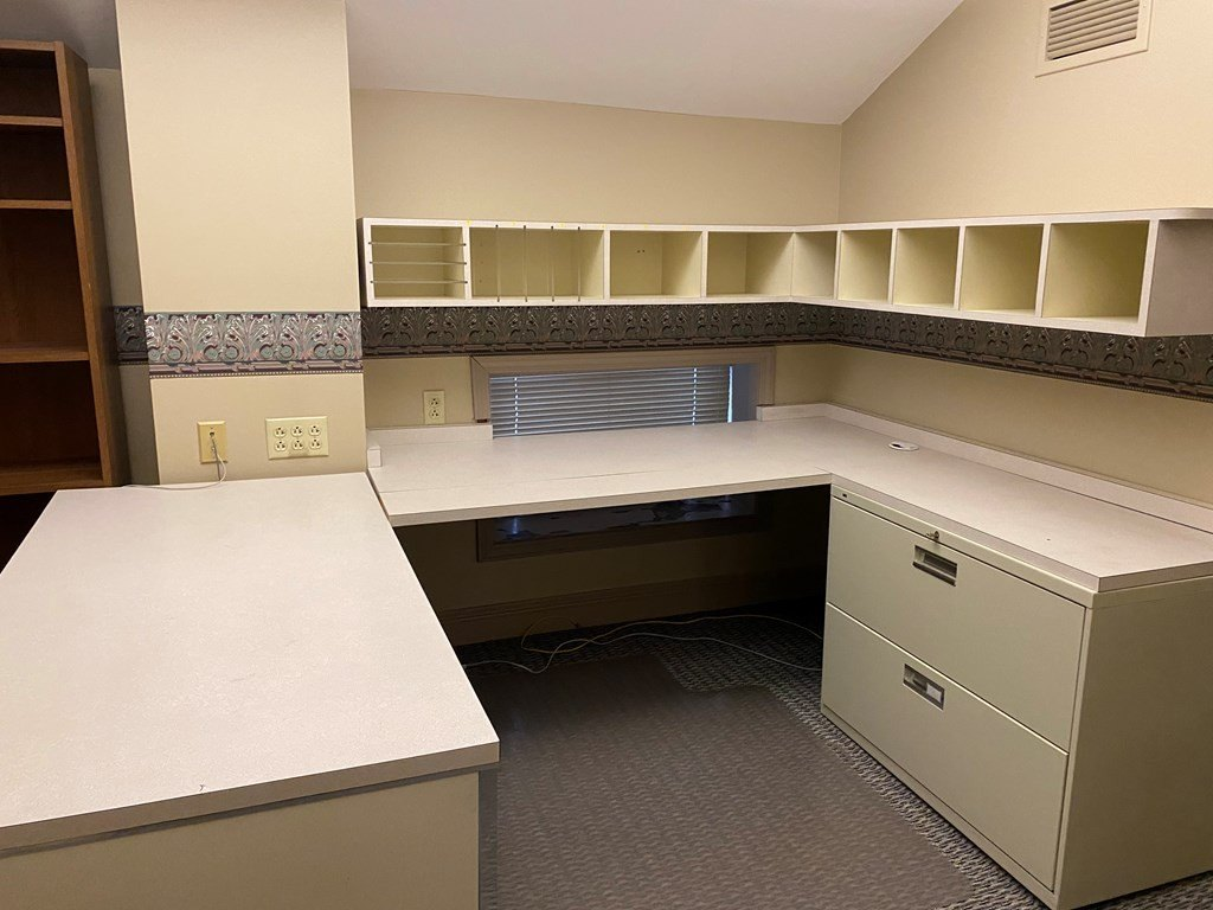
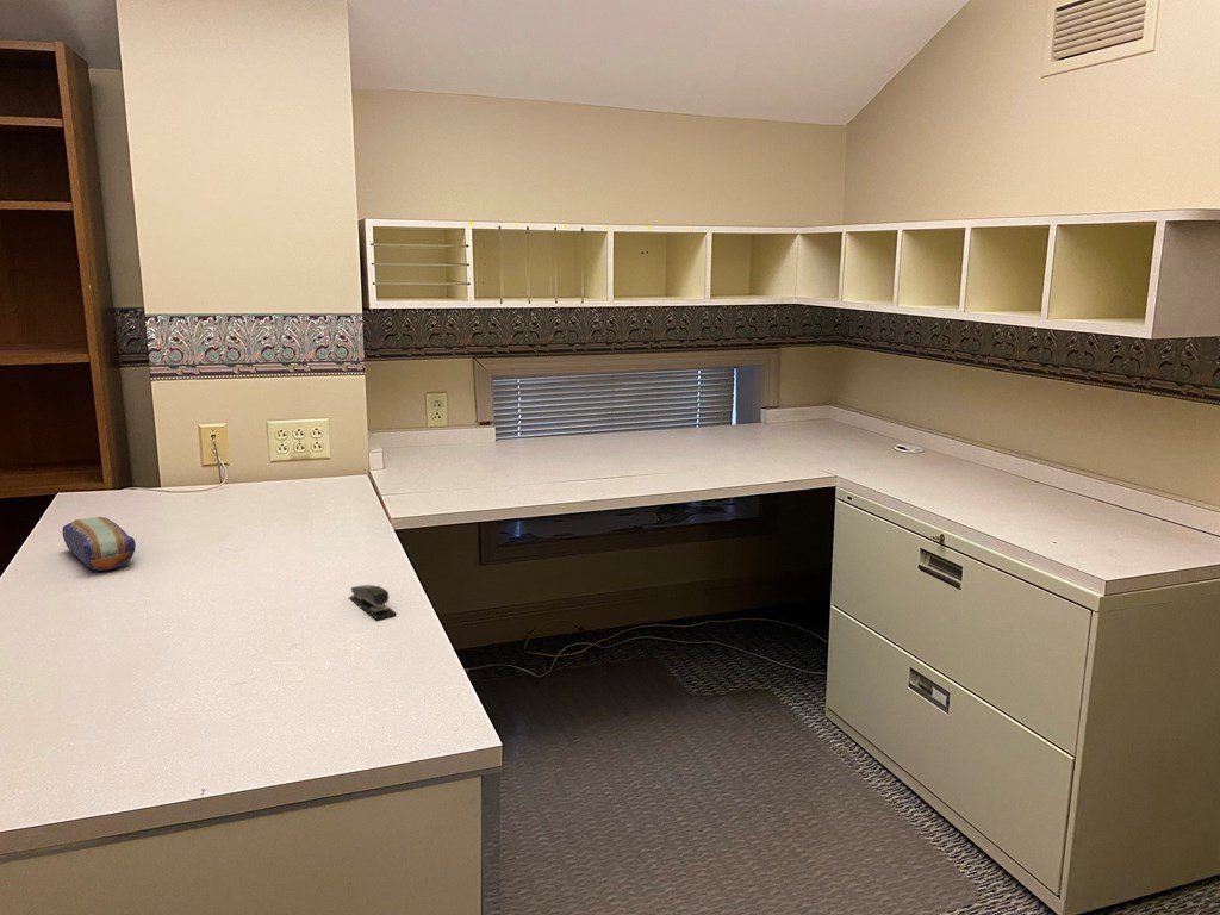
+ stapler [348,584,398,621]
+ pencil case [61,516,137,572]
